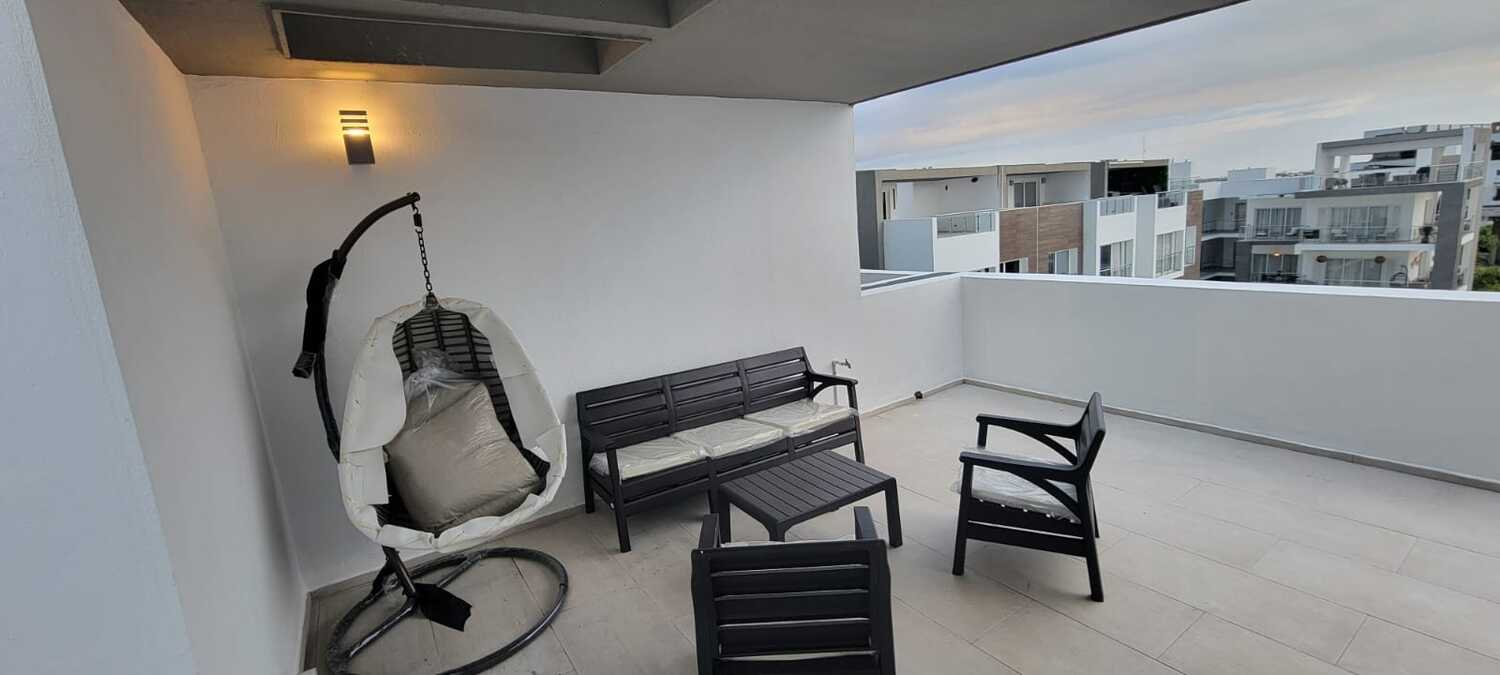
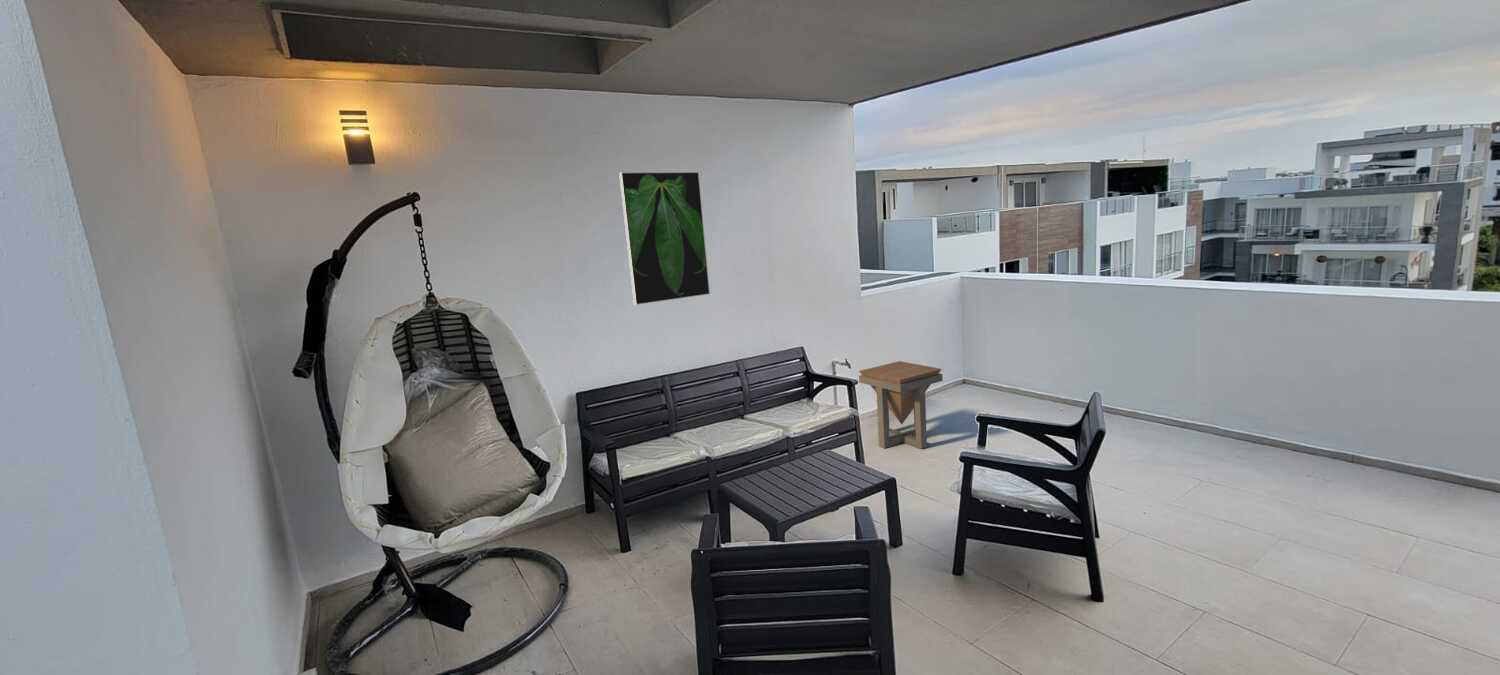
+ side table [858,360,944,450]
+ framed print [618,171,711,306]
